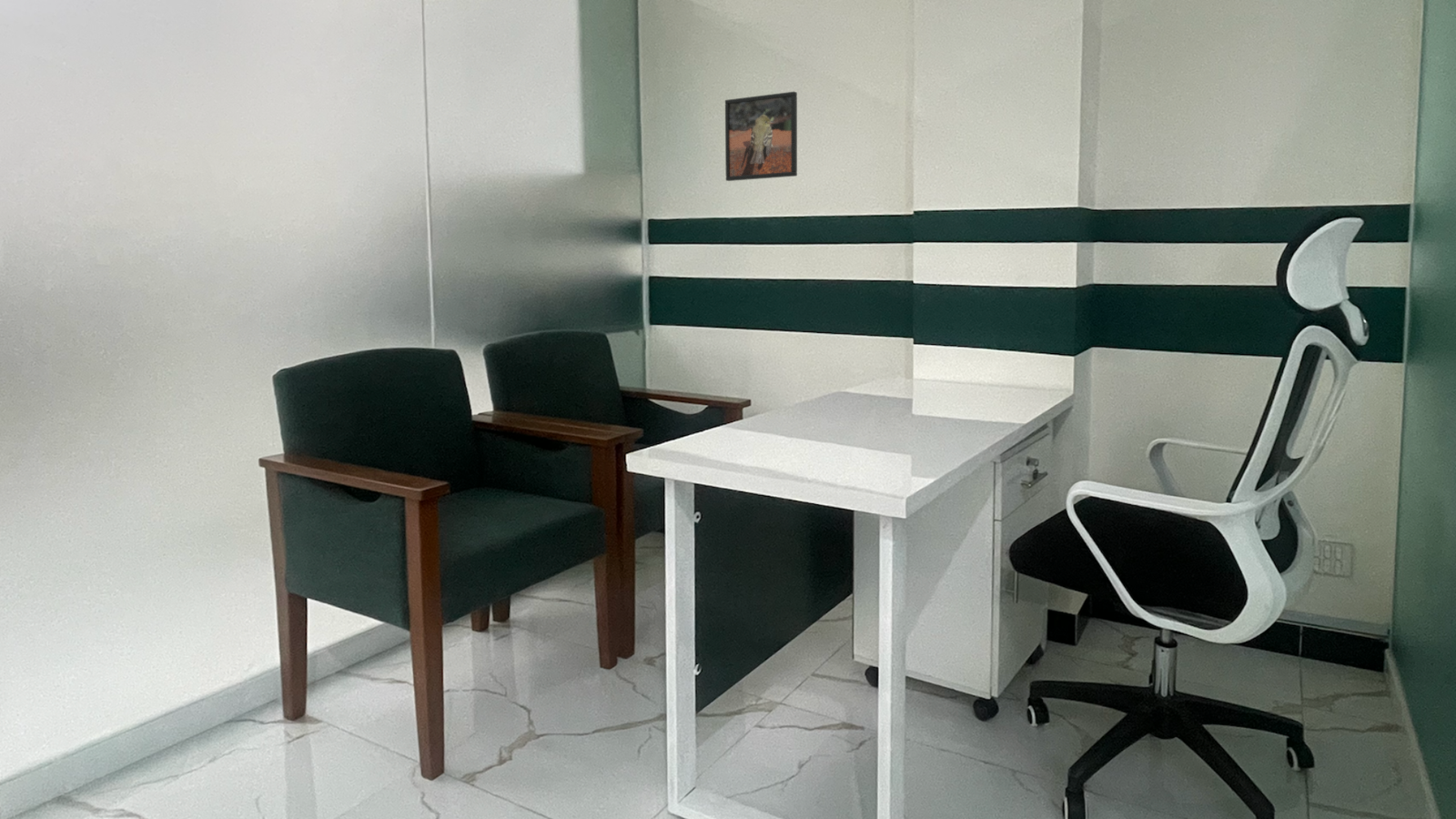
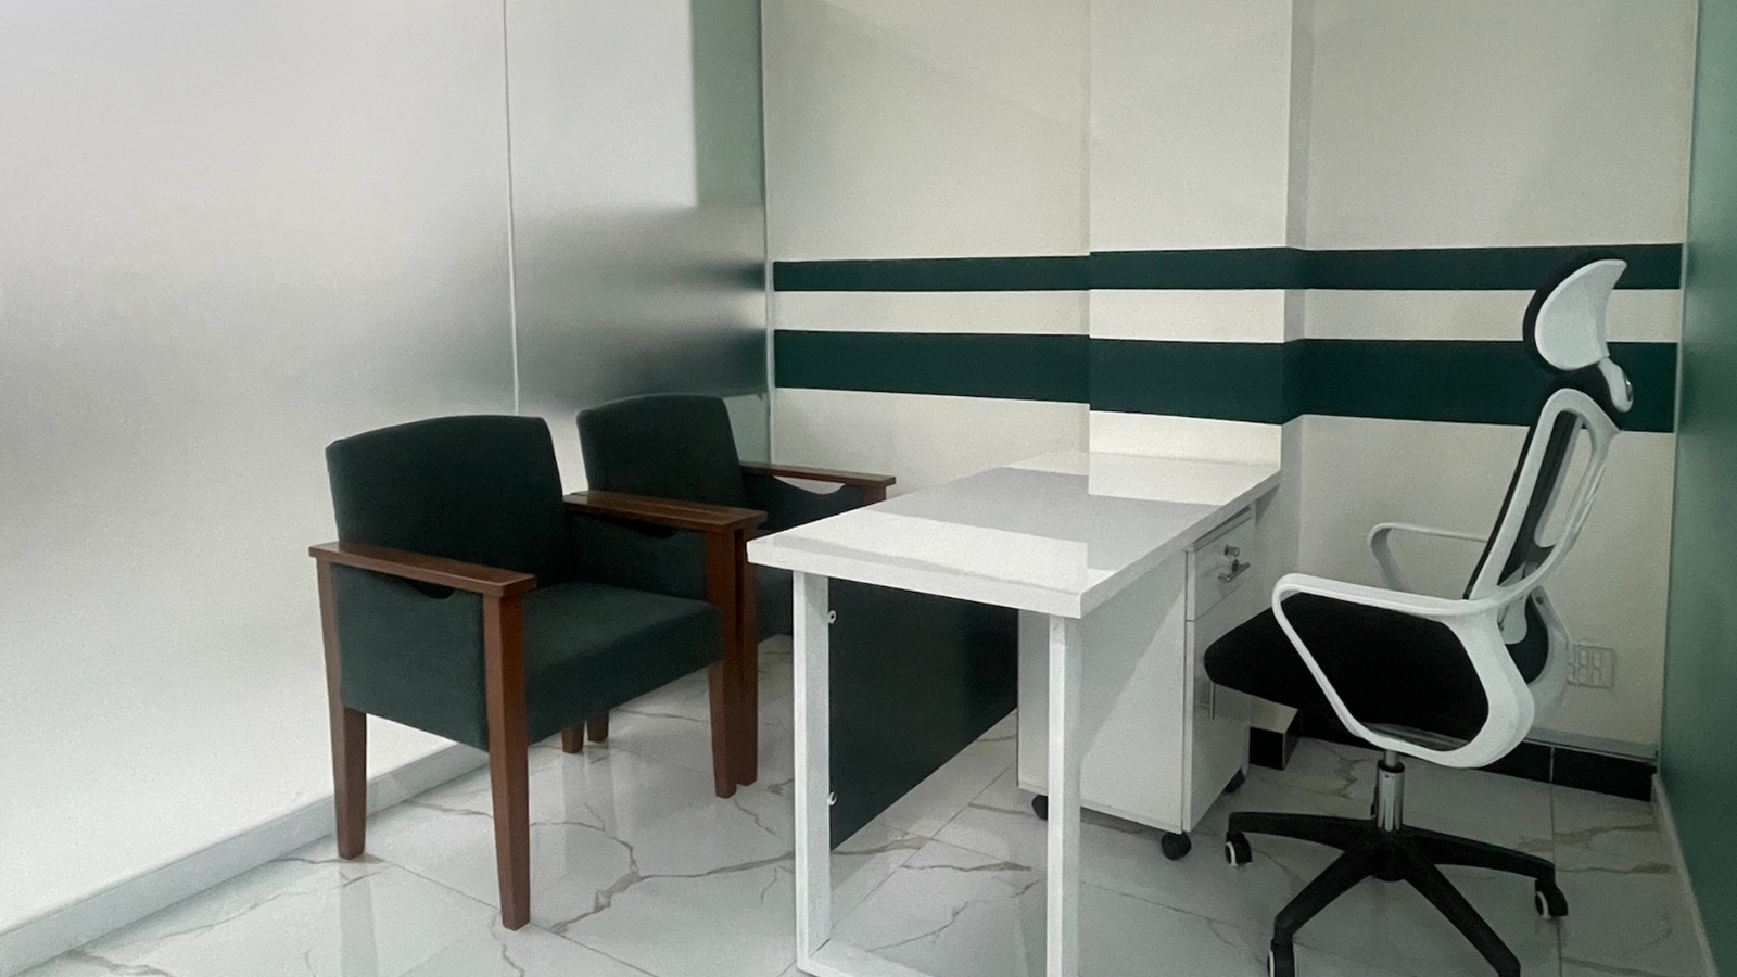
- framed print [724,91,798,182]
